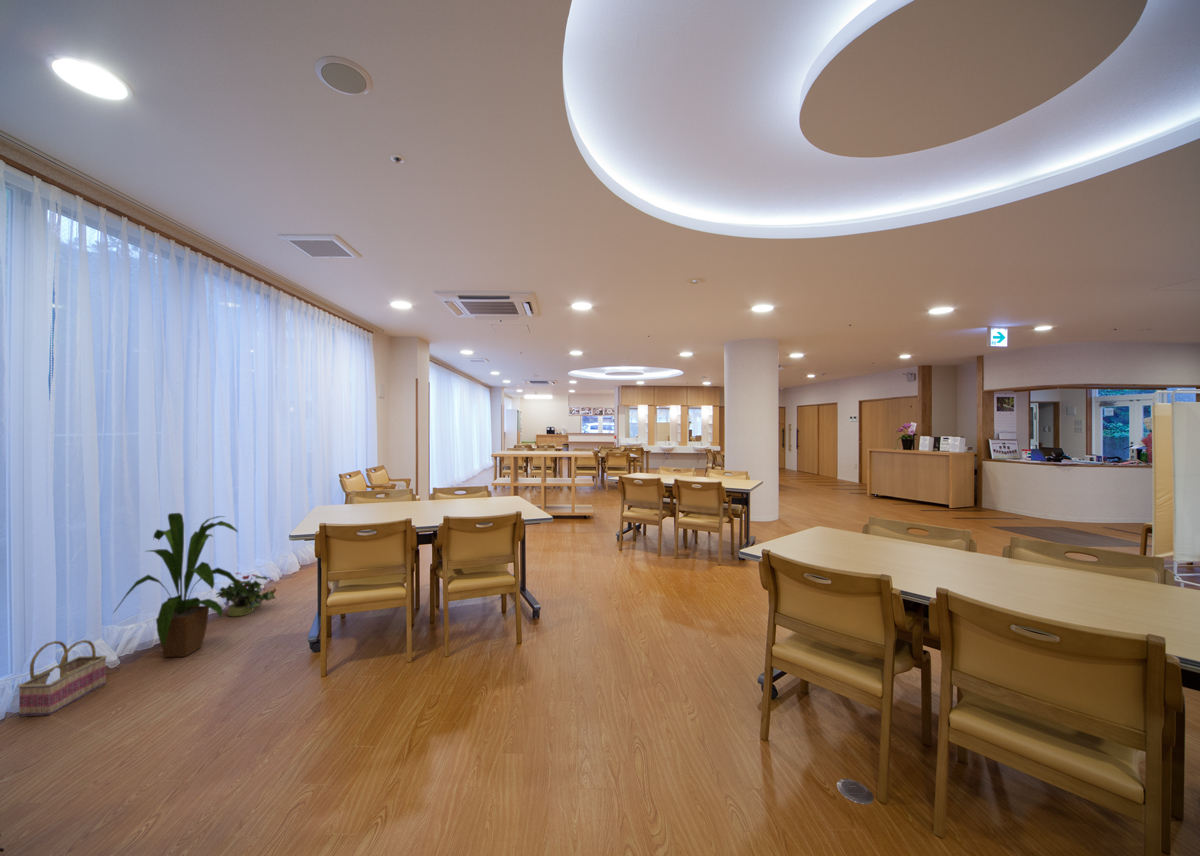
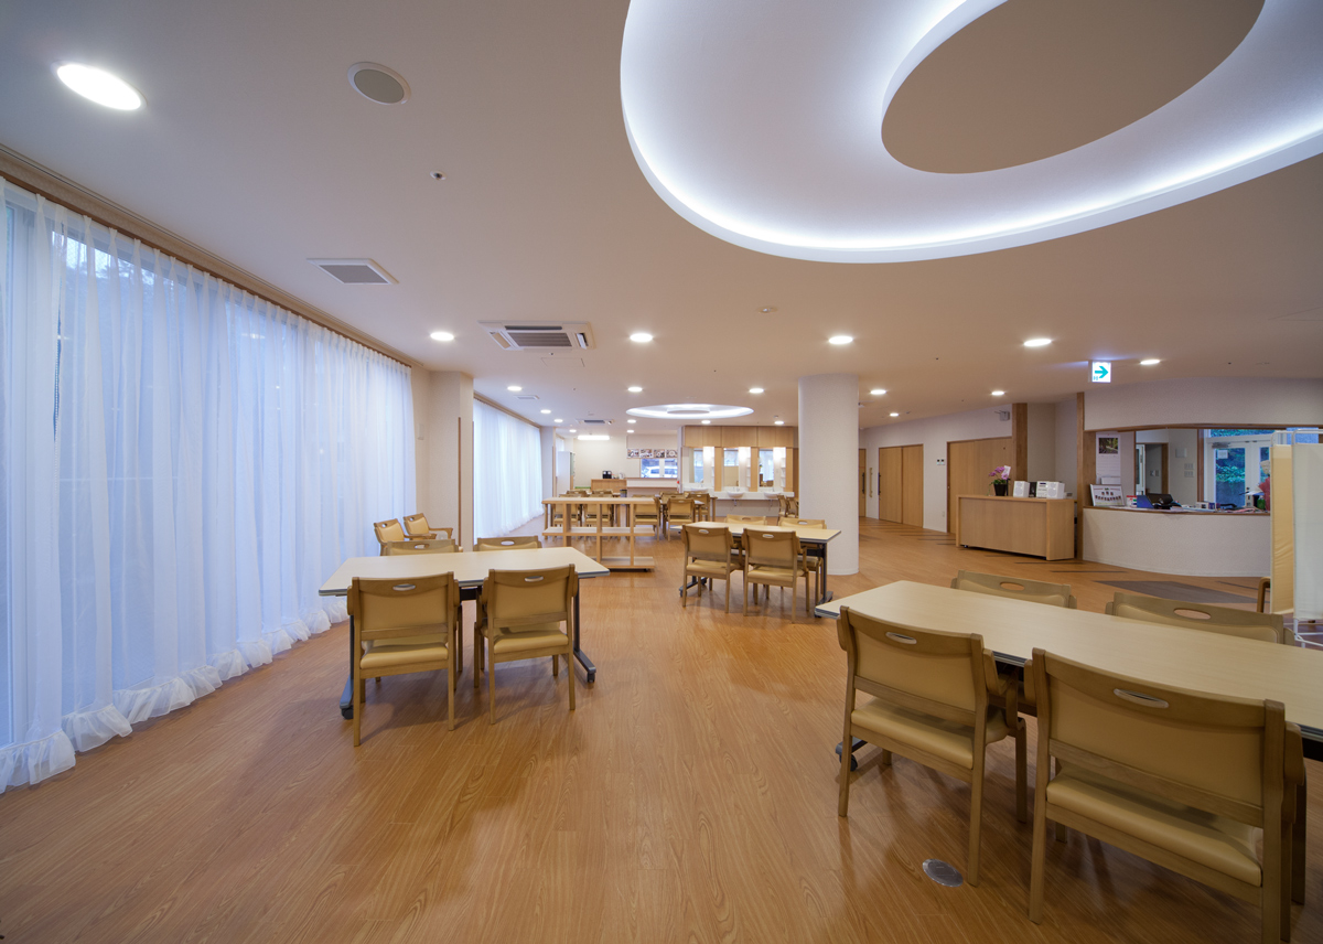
- potted plant [215,570,277,618]
- house plant [112,512,250,658]
- basket [17,639,108,717]
